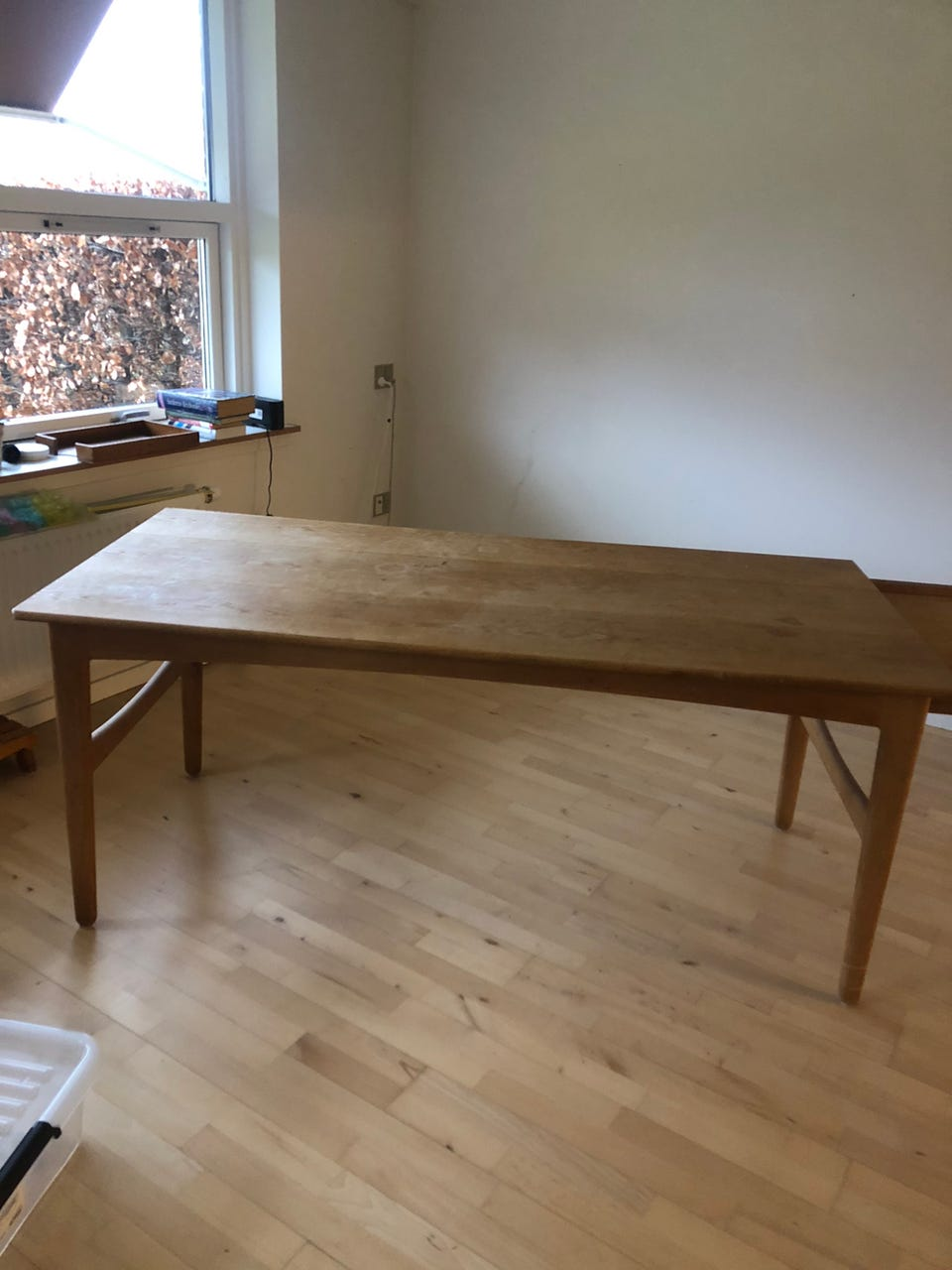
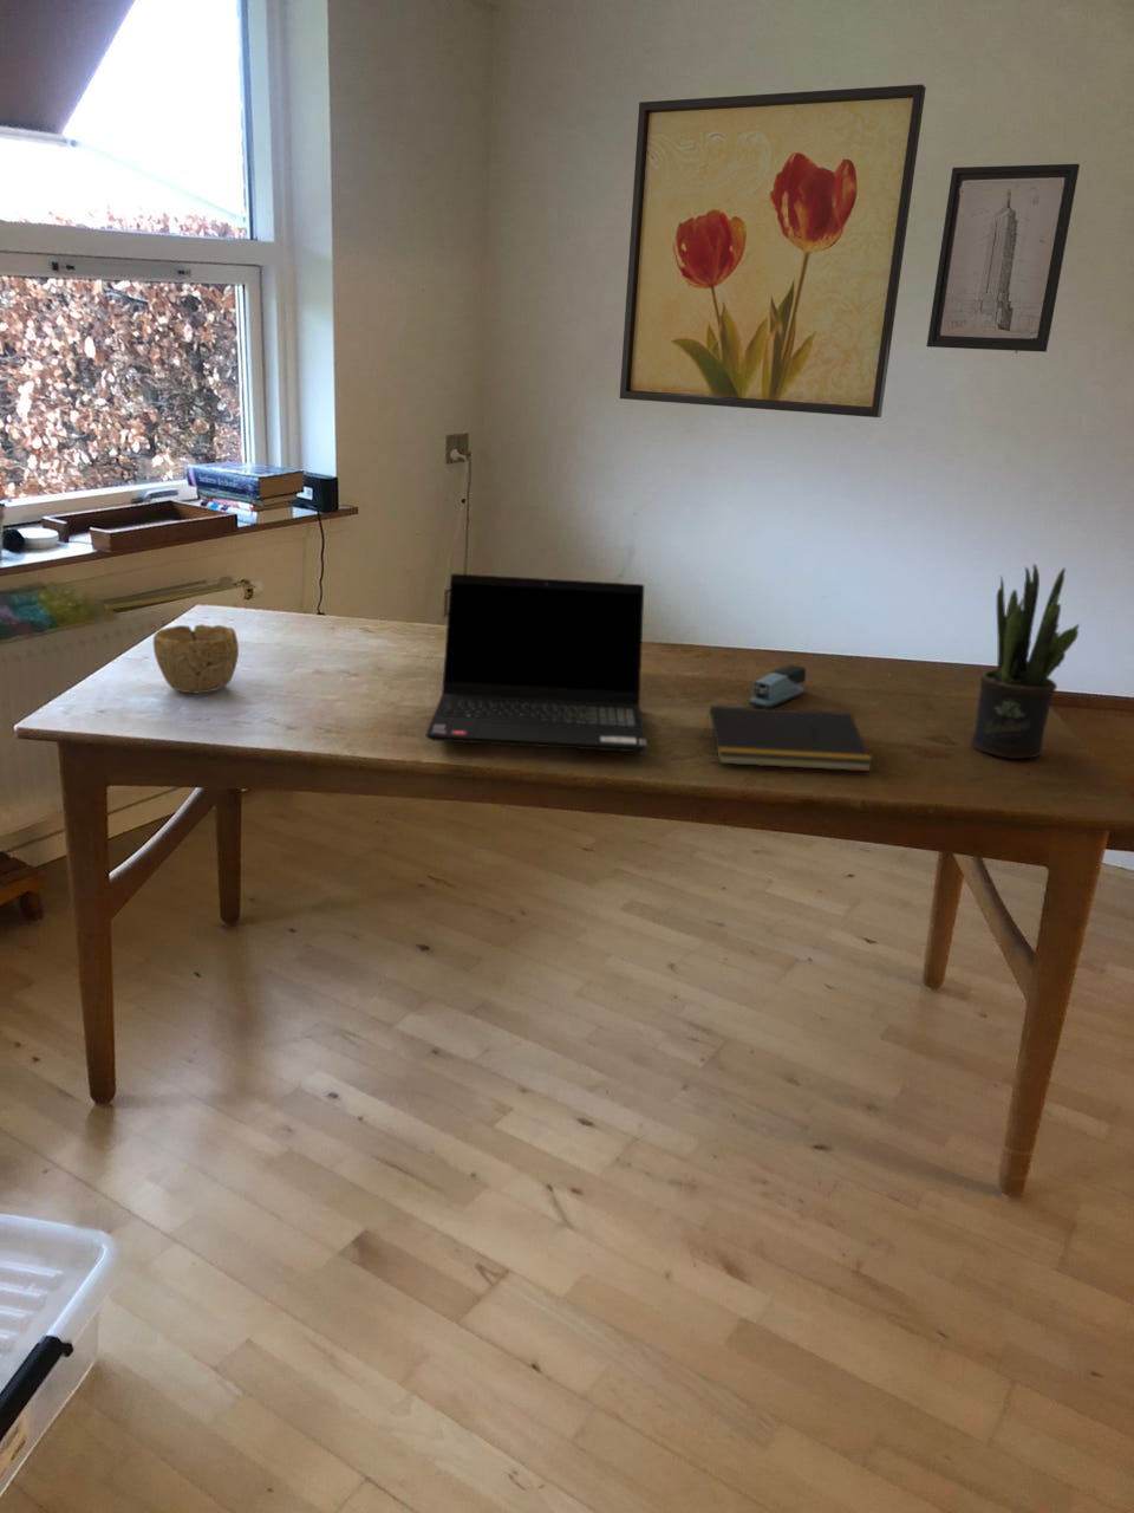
+ laptop computer [424,572,648,753]
+ wall art [619,82,927,418]
+ stapler [748,664,806,709]
+ wall art [926,163,1080,354]
+ potted plant [970,562,1080,760]
+ bowl [152,623,239,693]
+ notepad [704,704,874,773]
